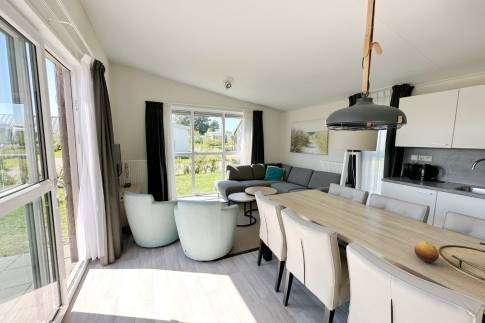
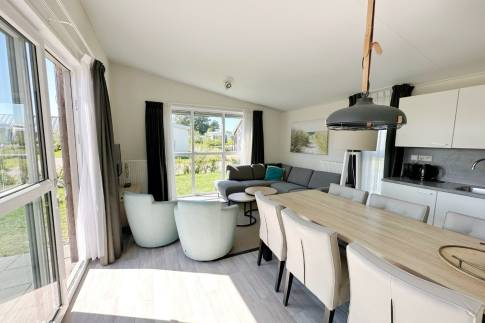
- fruit [413,241,440,263]
